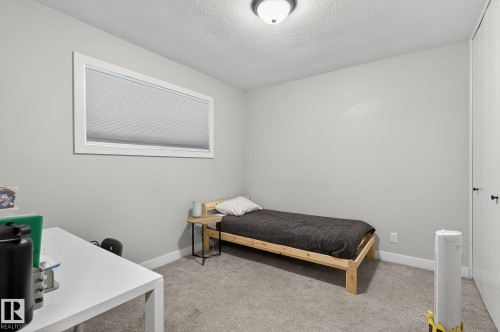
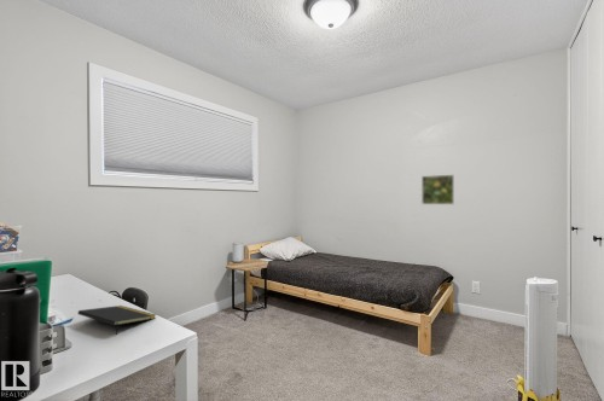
+ notepad [76,304,157,336]
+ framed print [420,174,455,205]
